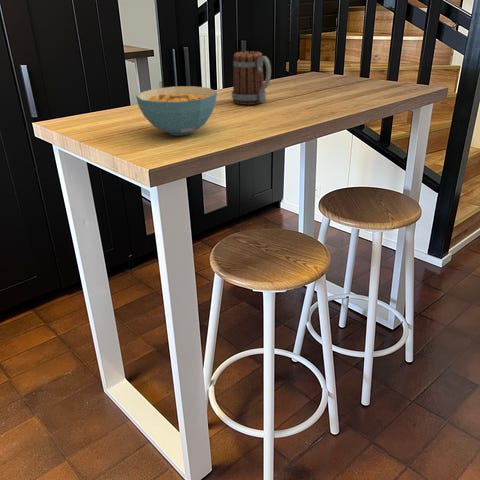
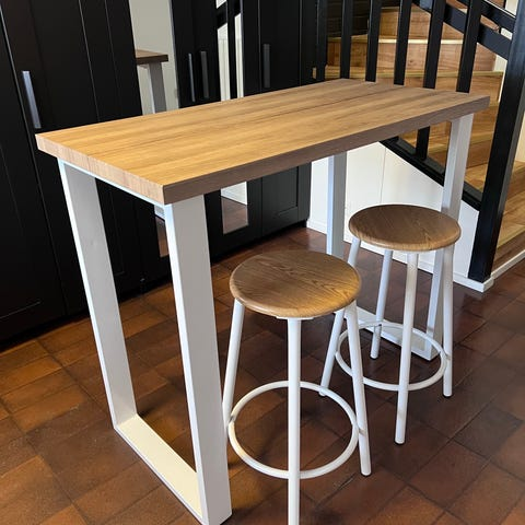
- mug [231,51,272,106]
- cereal bowl [135,85,218,137]
